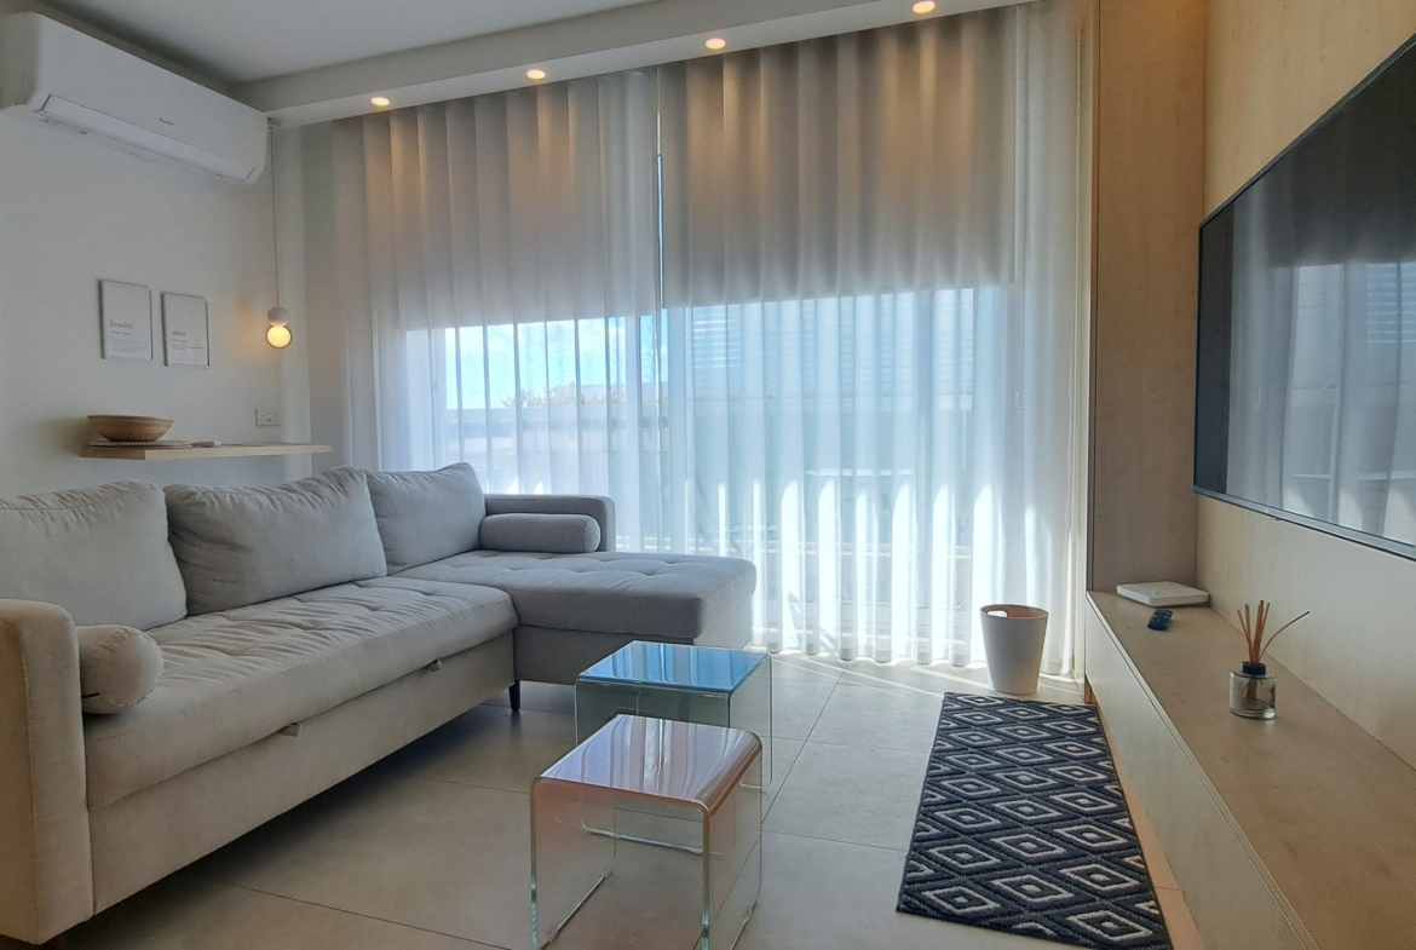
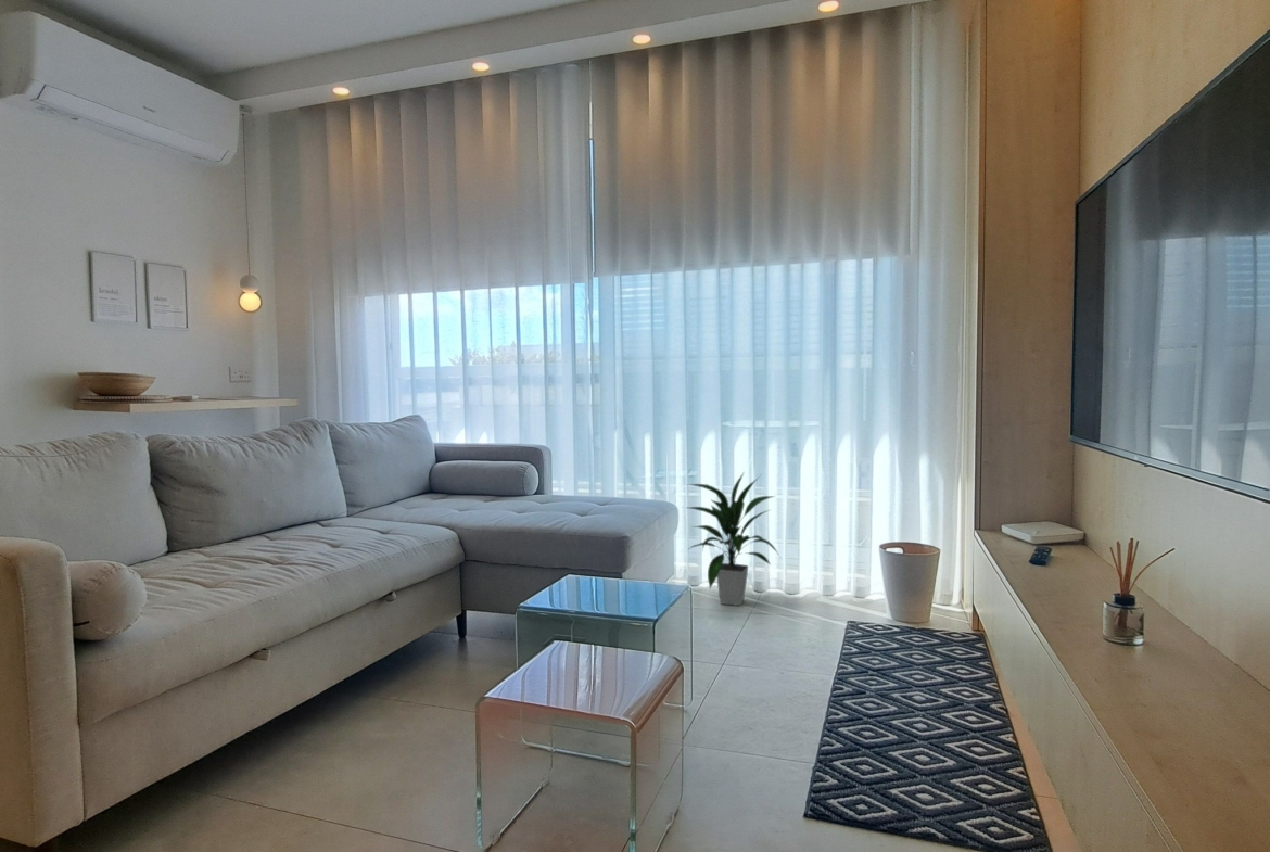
+ indoor plant [680,470,784,607]
